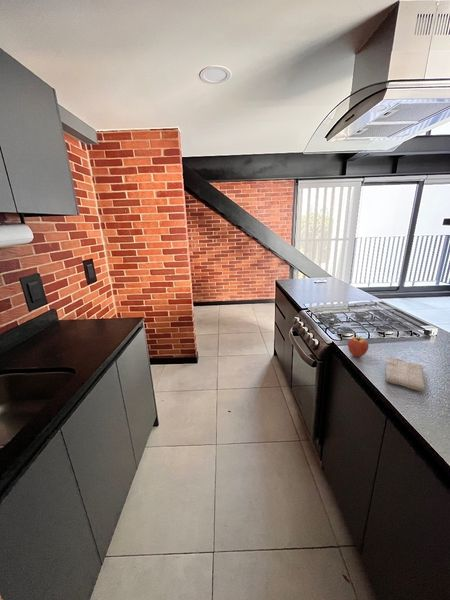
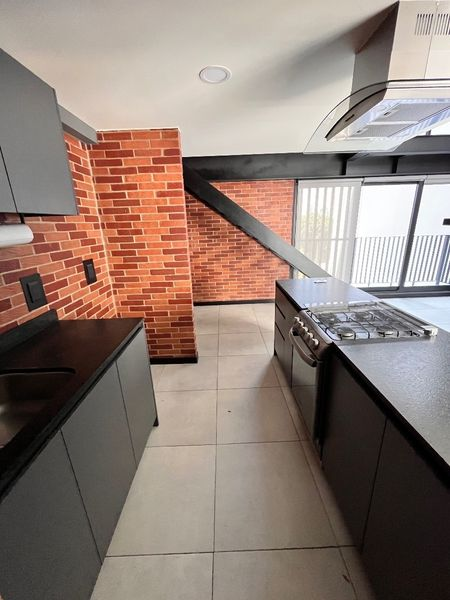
- fruit [347,335,370,358]
- washcloth [384,357,426,392]
